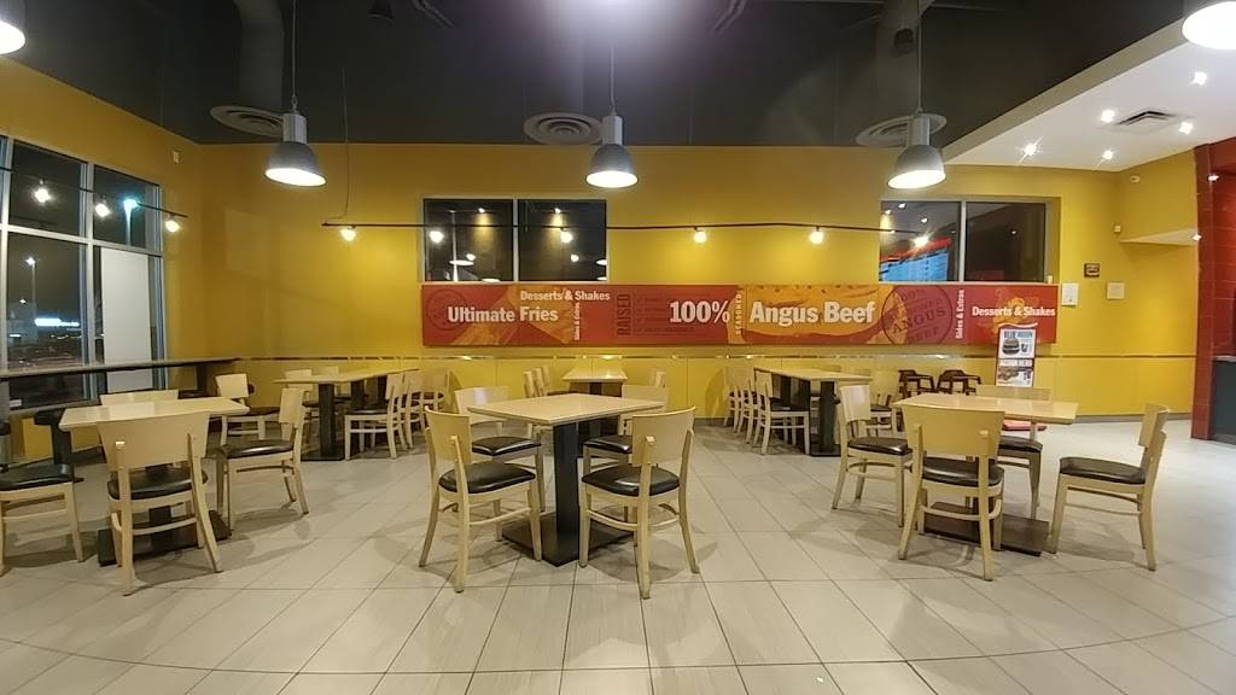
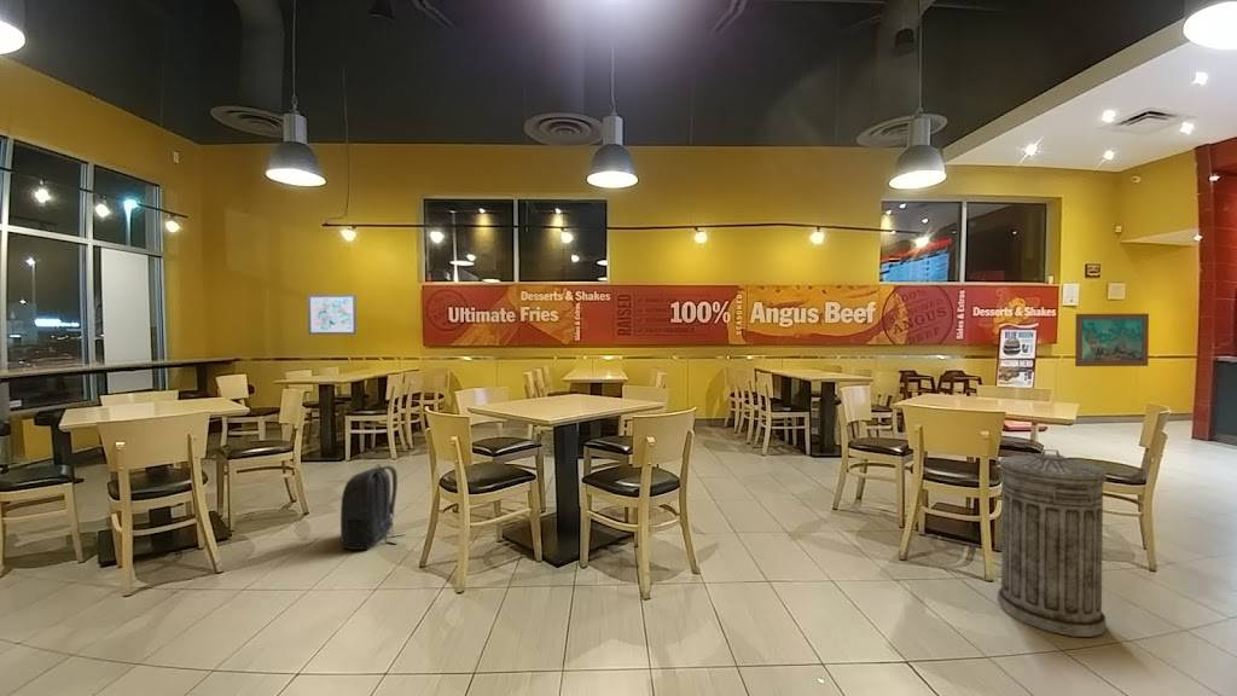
+ wall art [1074,313,1150,367]
+ wall art [307,294,358,336]
+ trash can [997,448,1108,638]
+ backpack [339,463,407,551]
